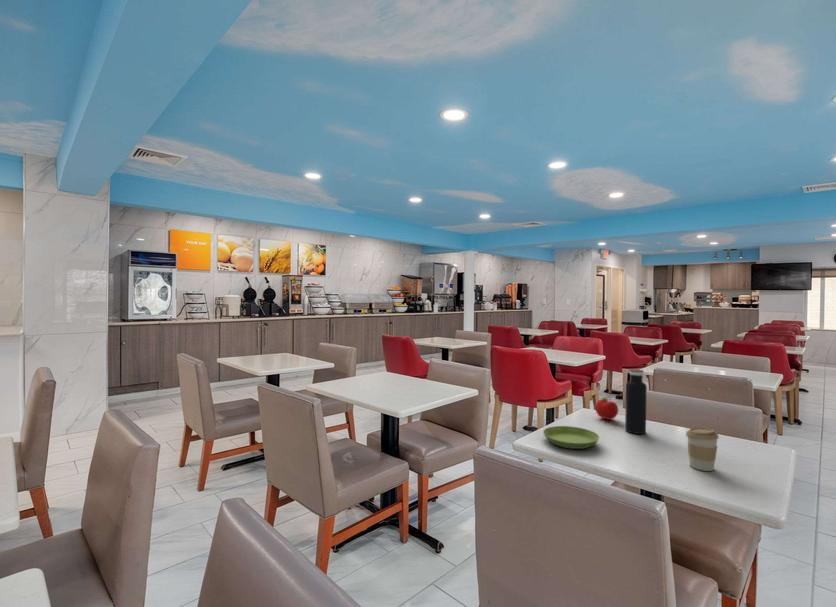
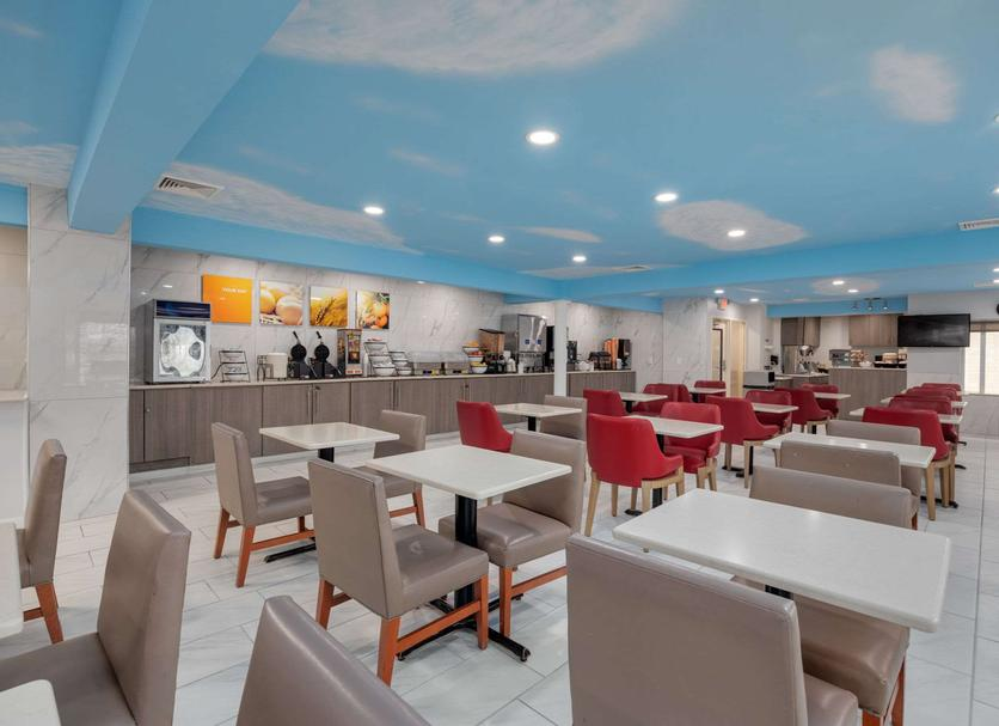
- water bottle [624,368,648,435]
- coffee cup [685,427,720,472]
- saucer [542,425,600,450]
- fruit [594,395,619,421]
